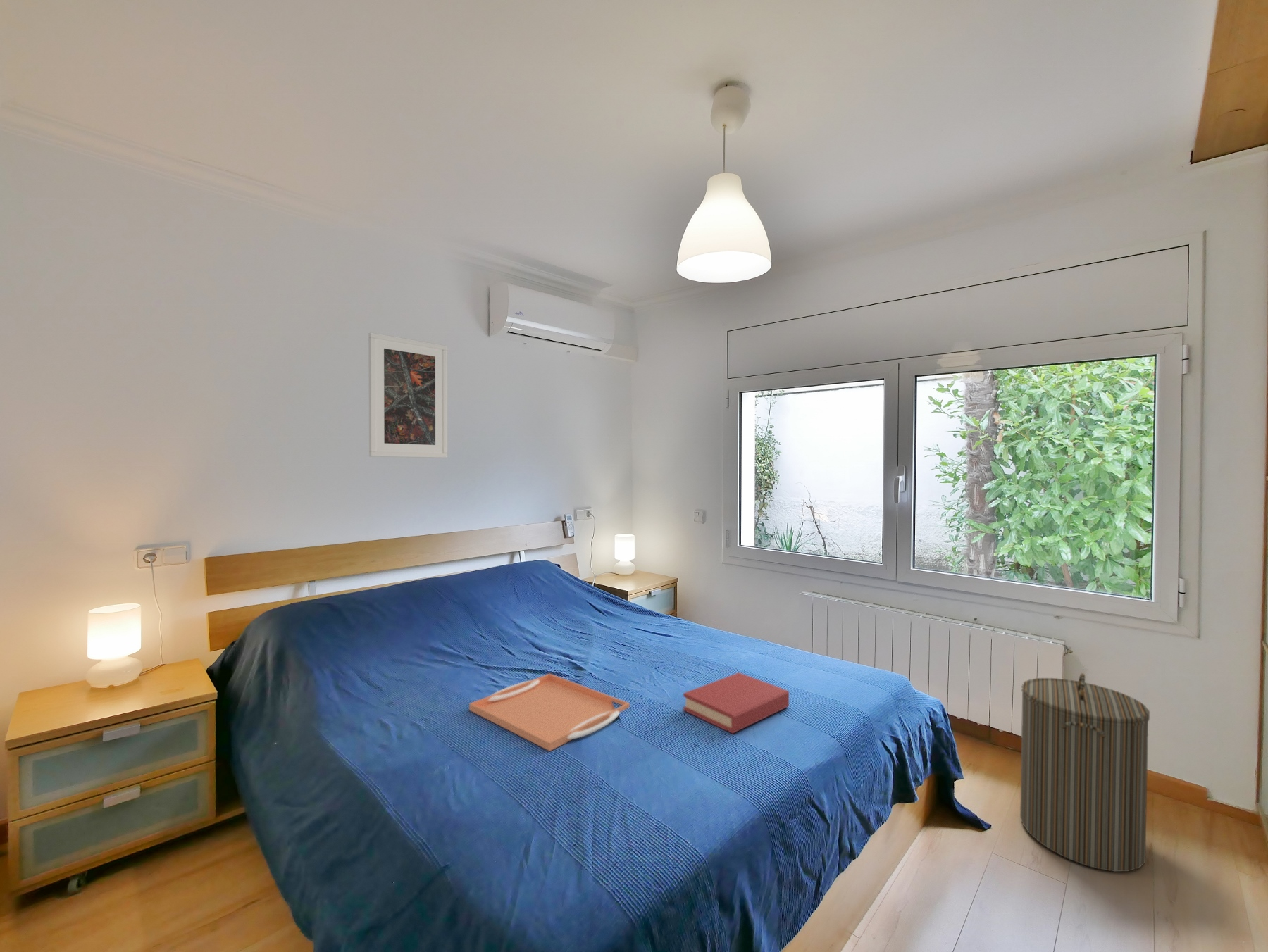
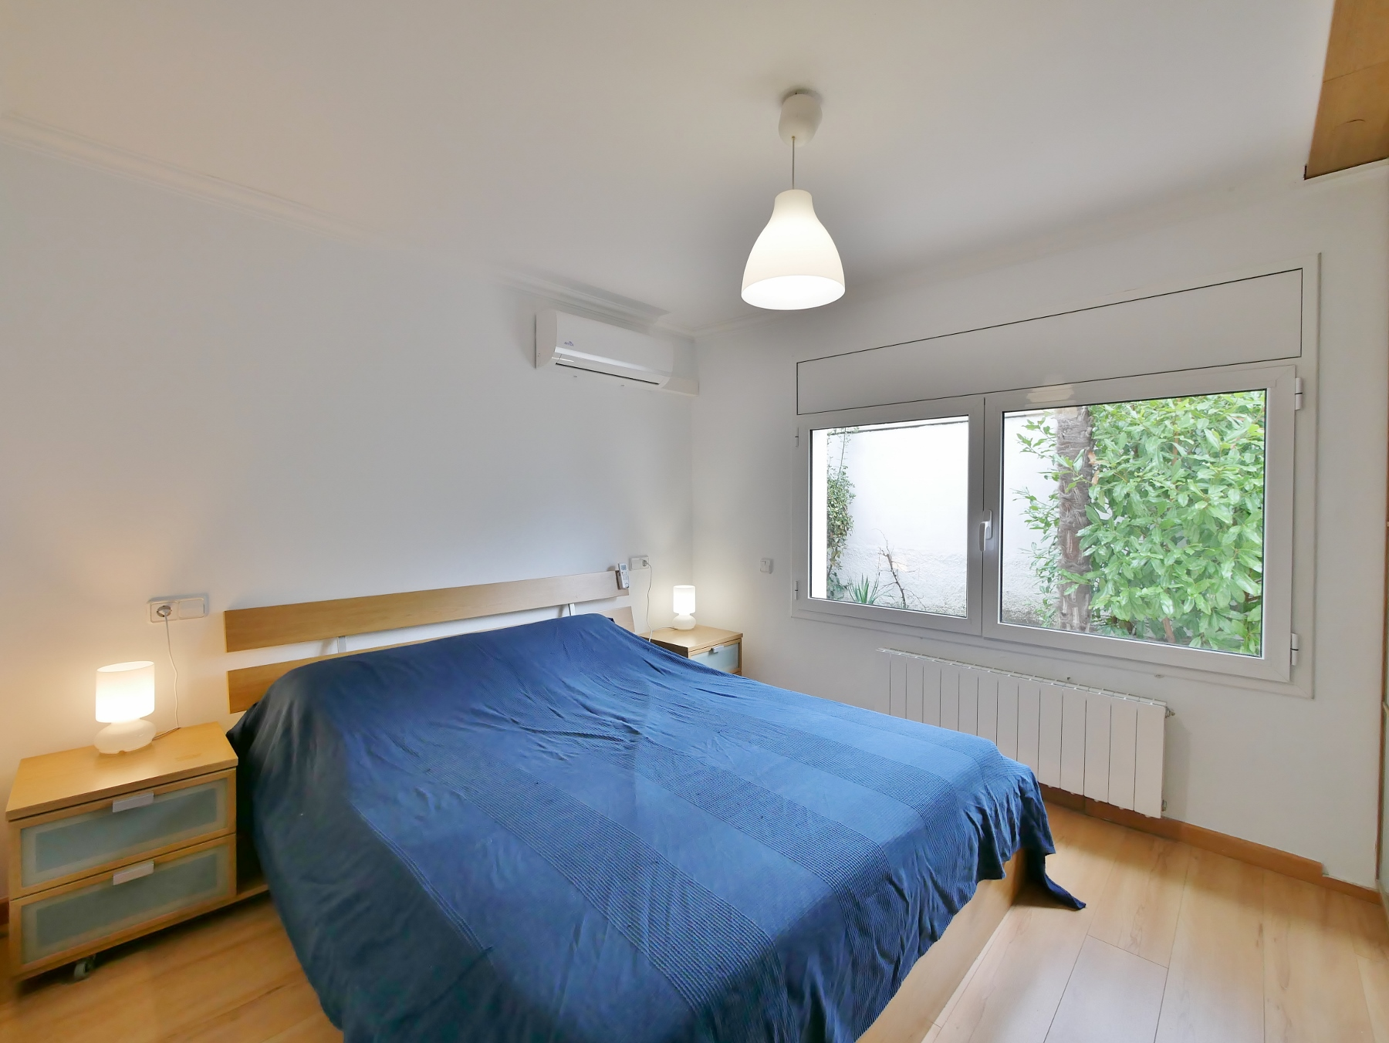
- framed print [368,332,448,458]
- hardback book [683,672,790,734]
- laundry hamper [1019,672,1150,872]
- serving tray [468,673,630,752]
